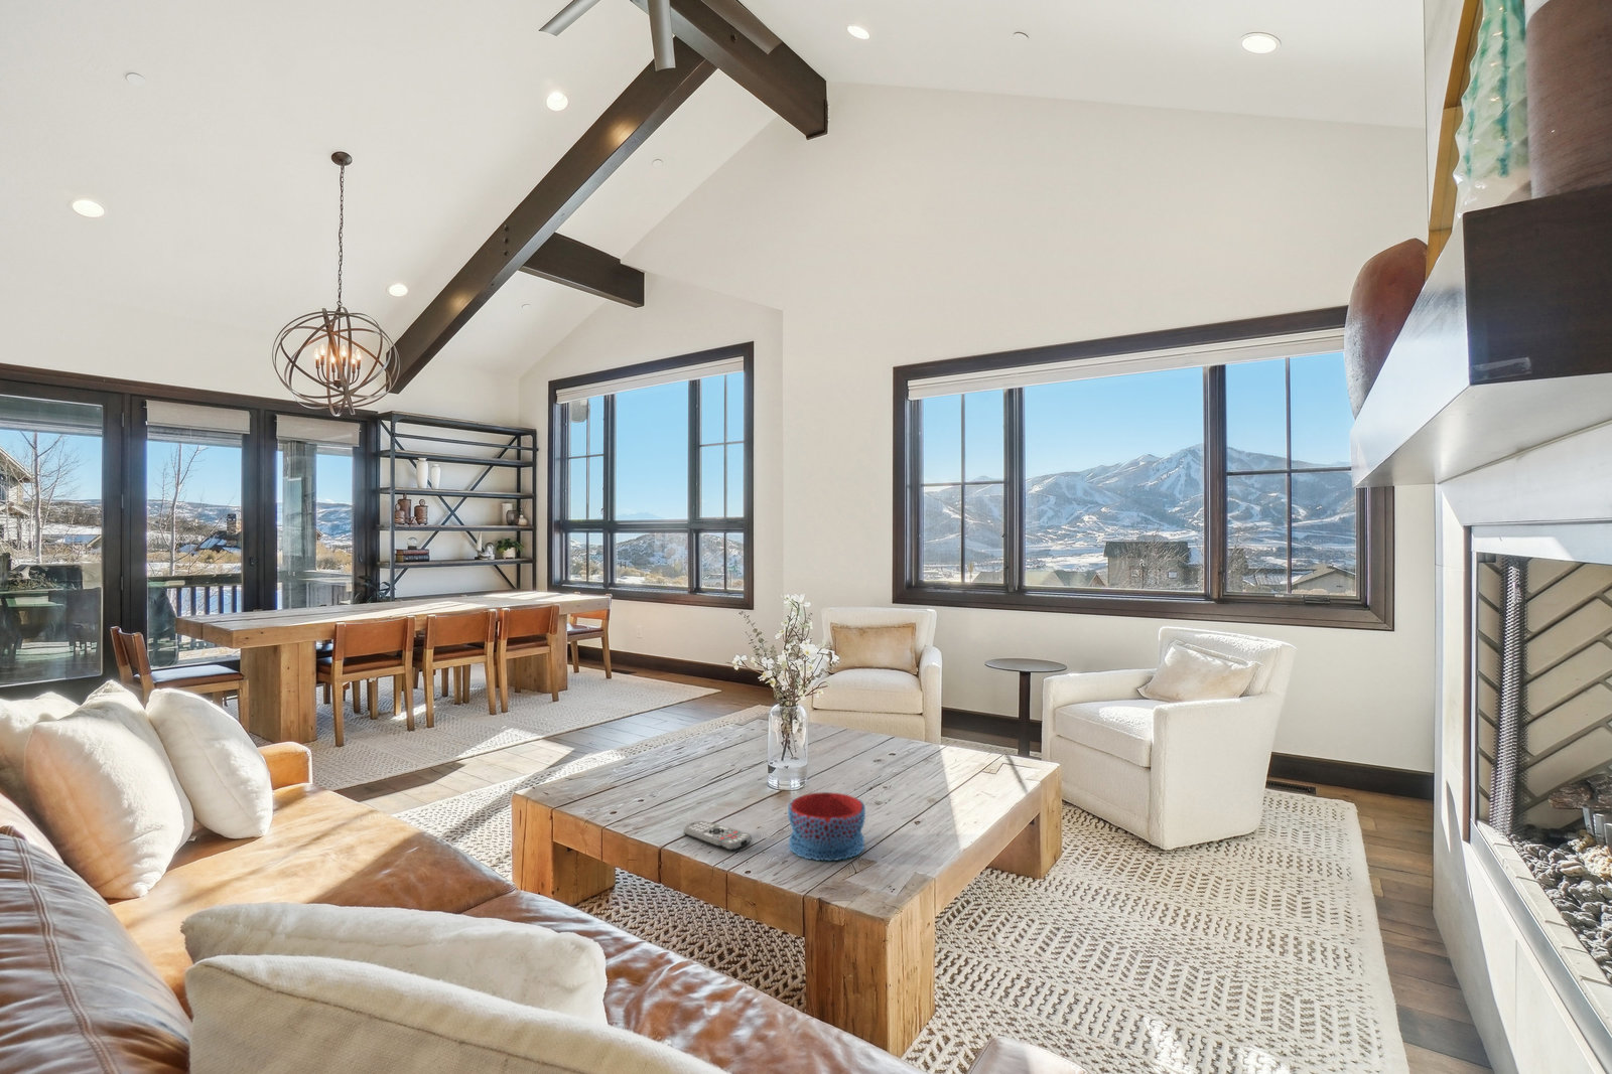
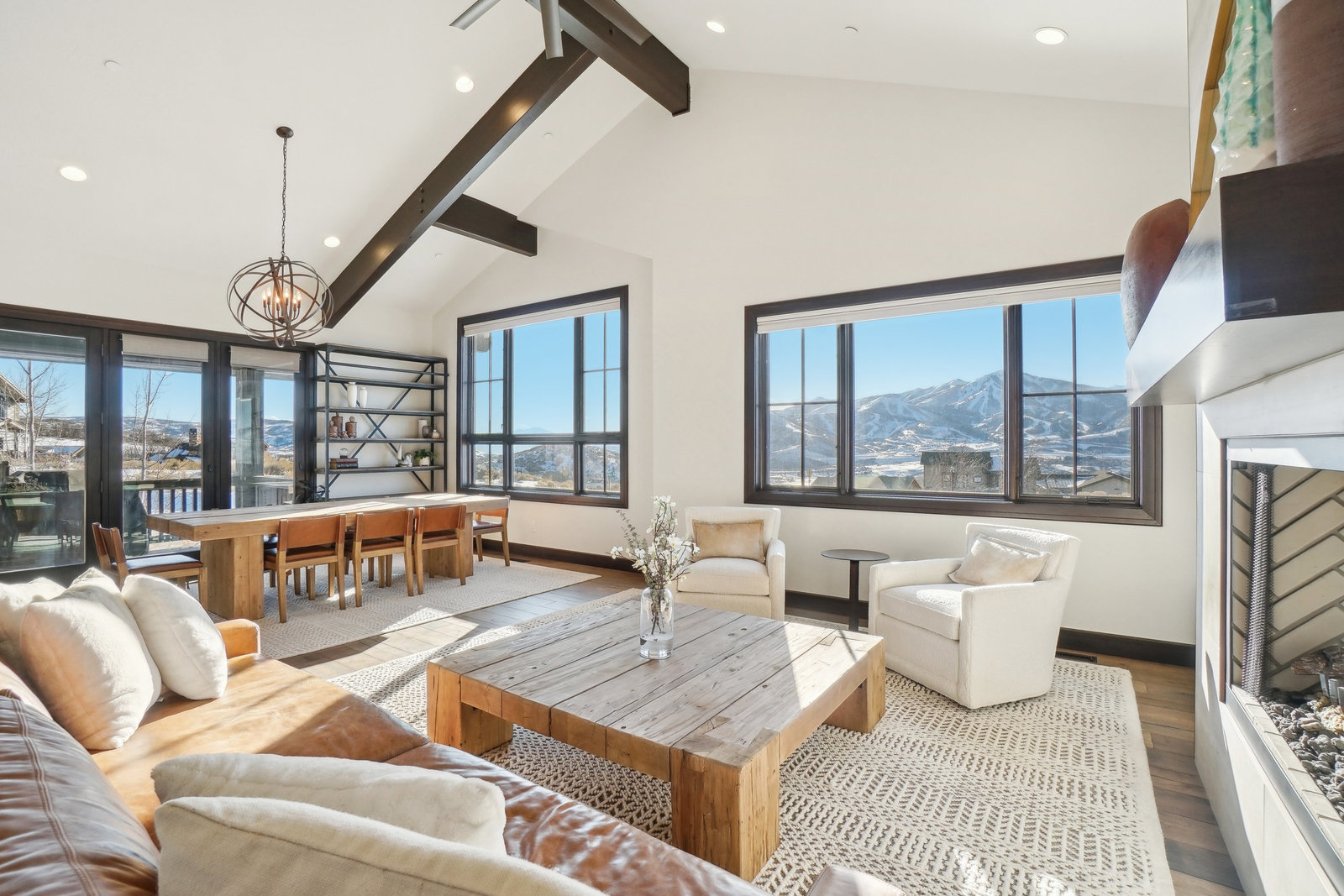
- remote control [684,820,752,851]
- bowl [787,791,866,862]
